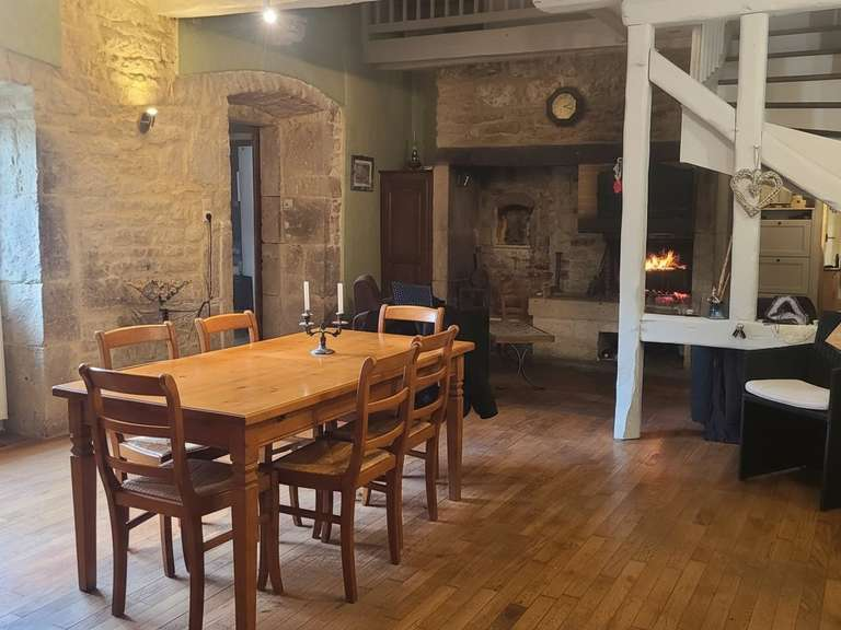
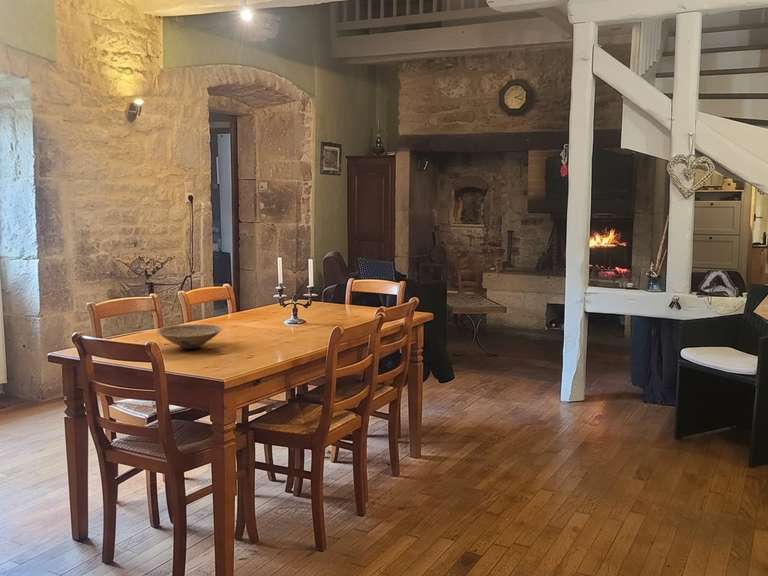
+ bowl [156,323,223,350]
